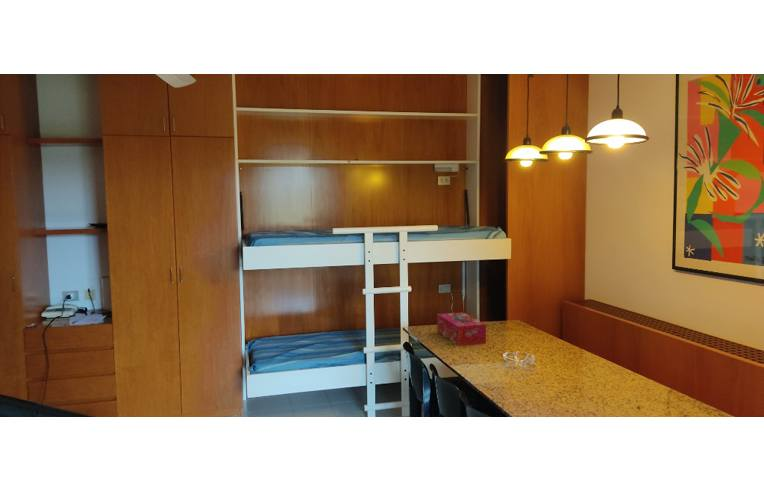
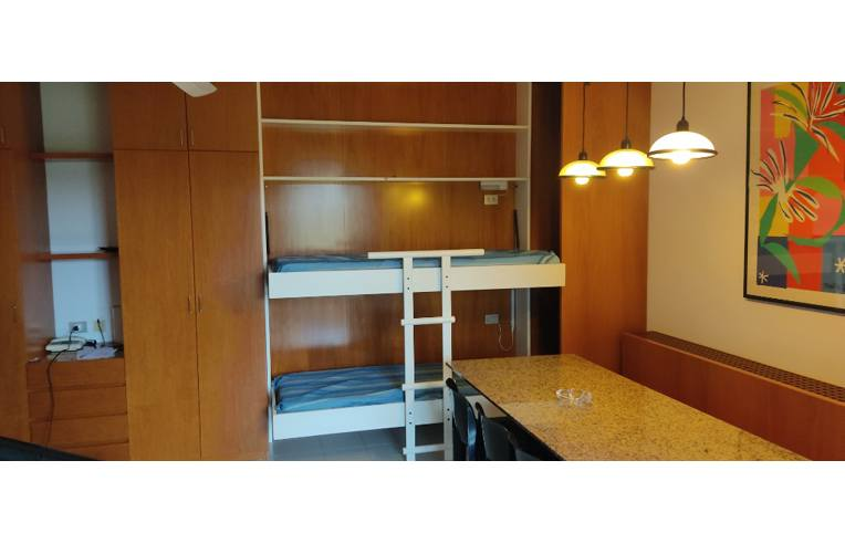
- tissue box [436,311,487,347]
